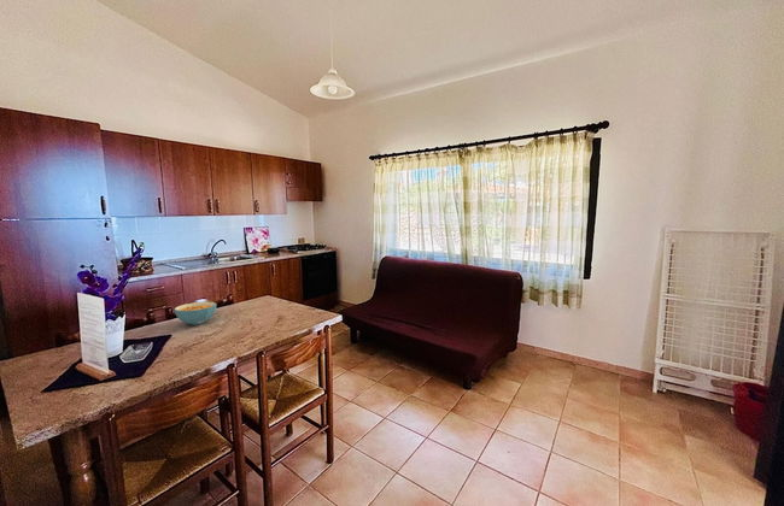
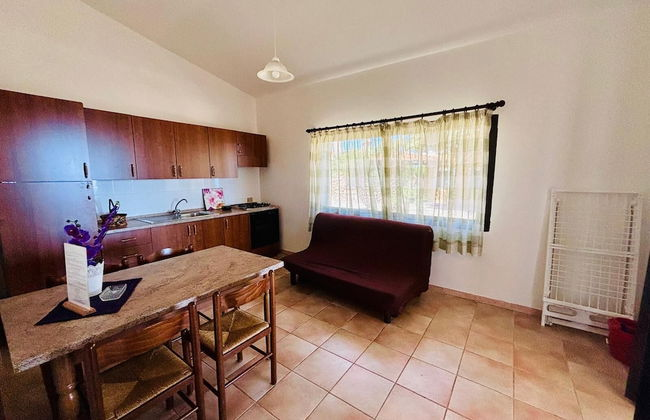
- cereal bowl [172,300,217,326]
